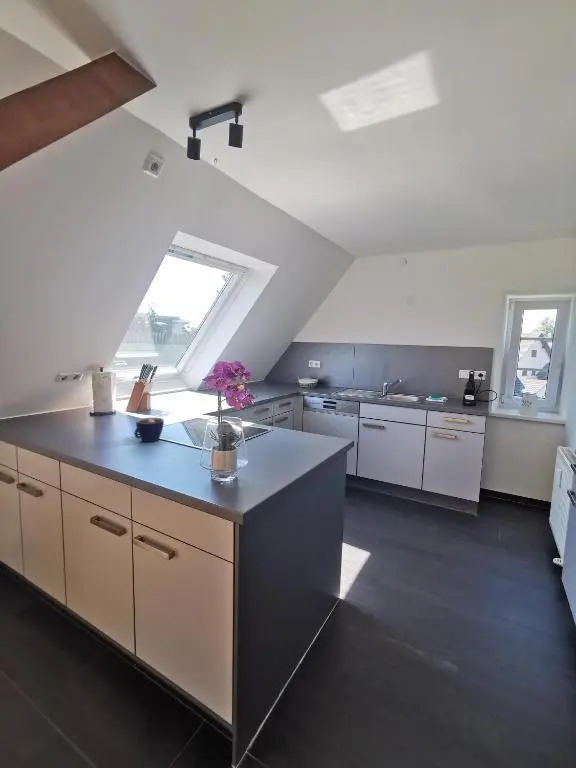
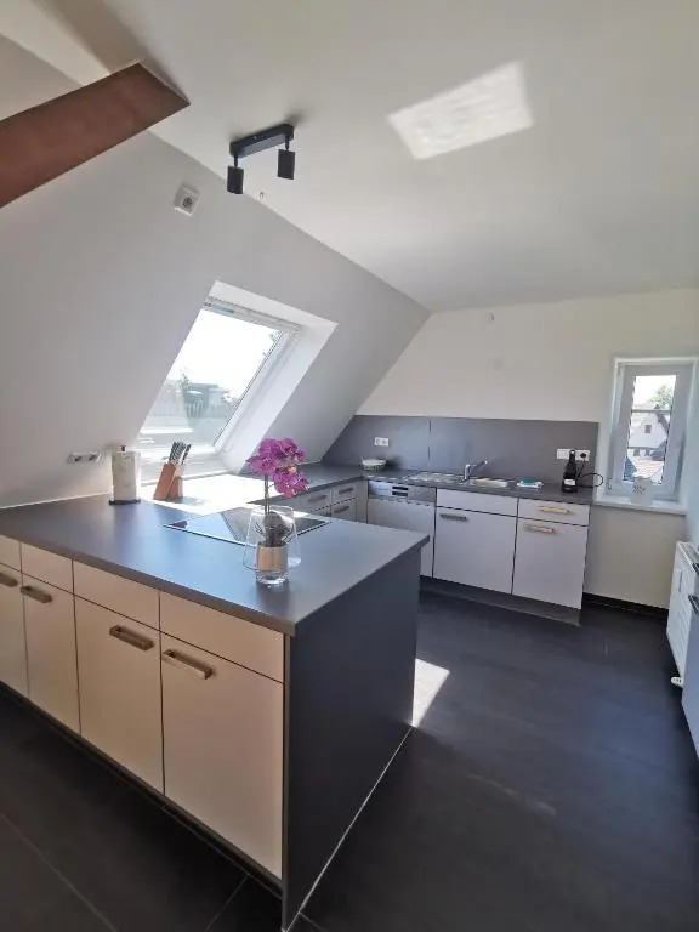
- cup [134,417,165,443]
